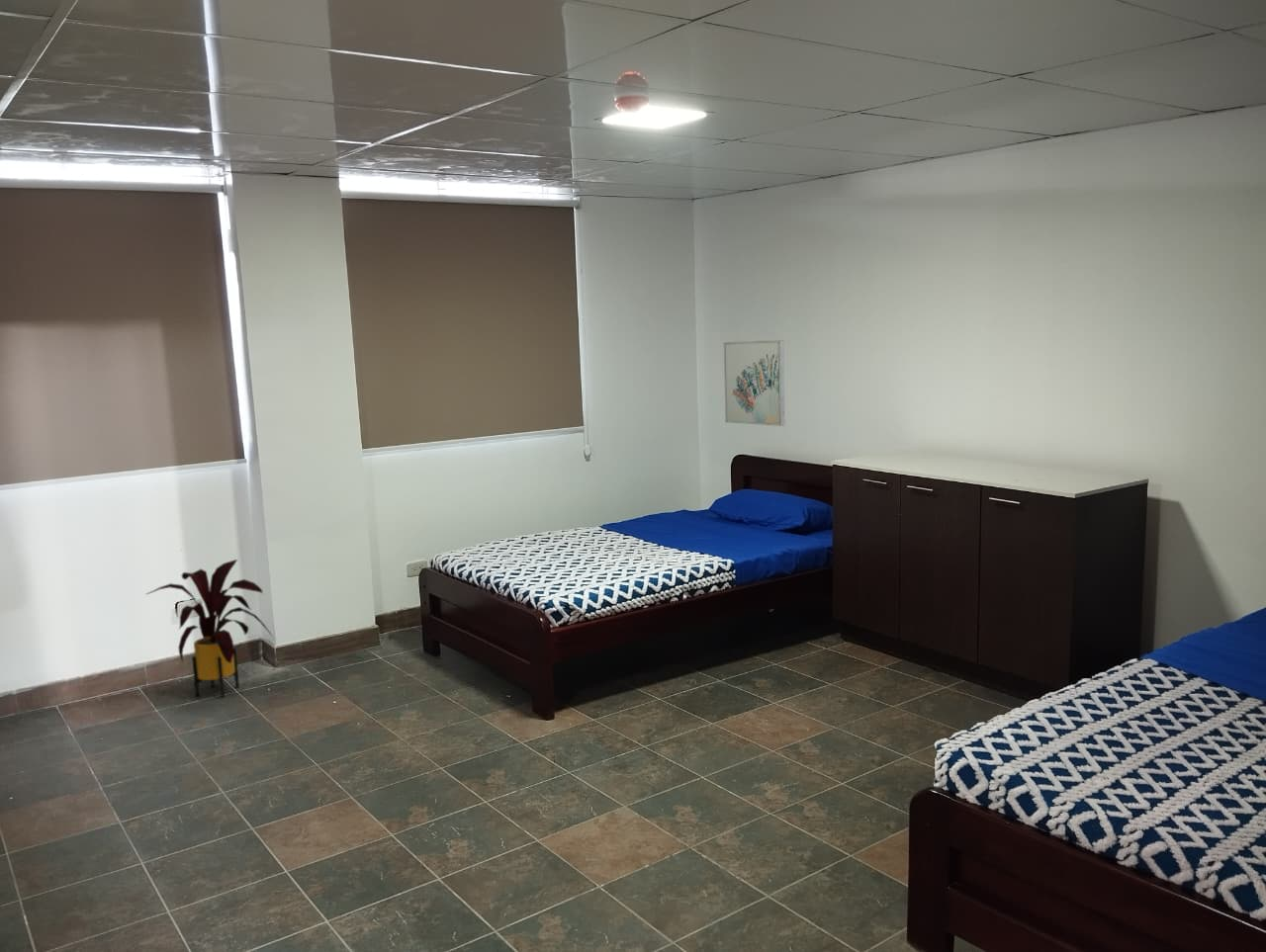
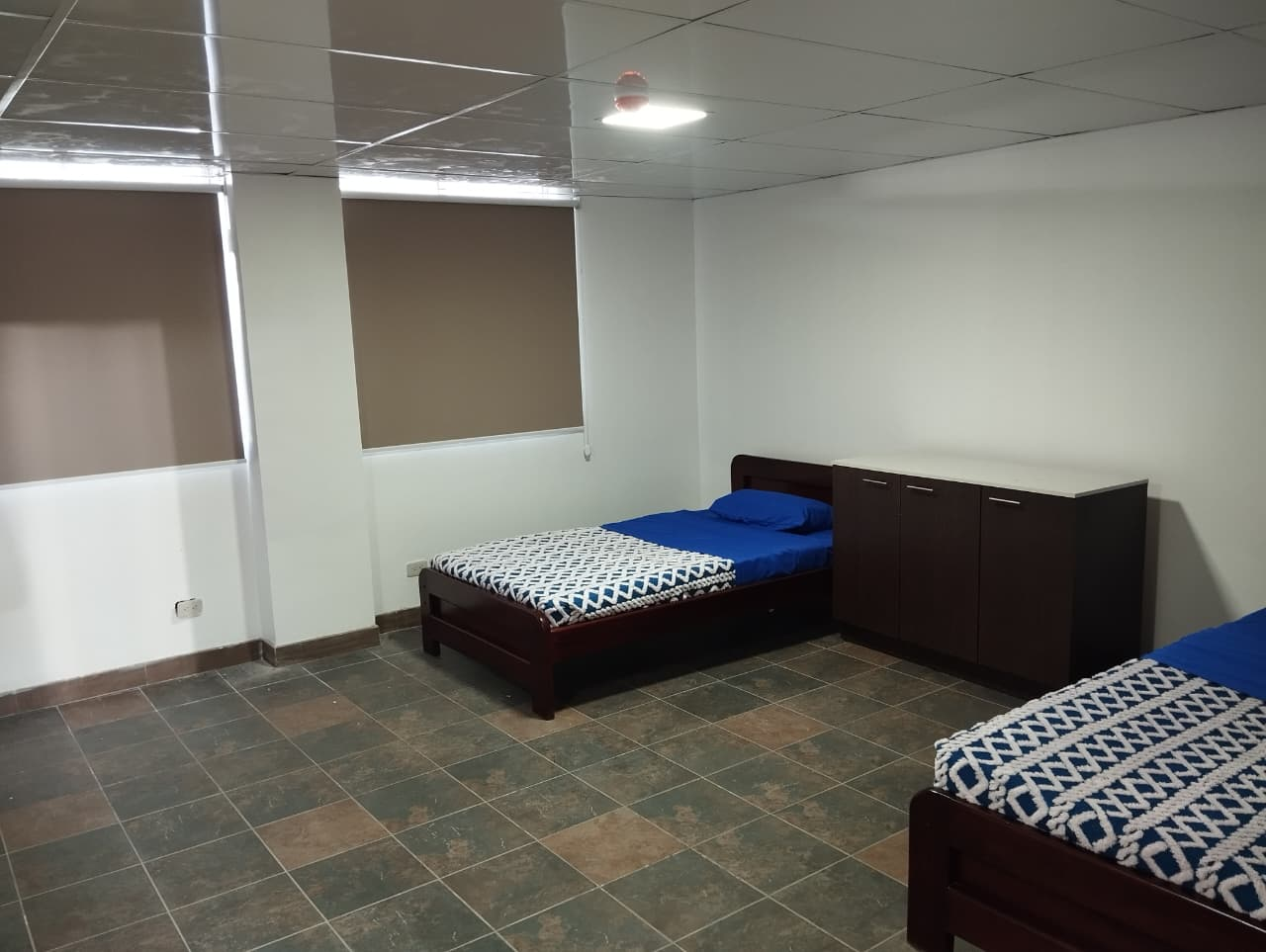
- house plant [145,559,273,698]
- wall art [723,339,785,427]
